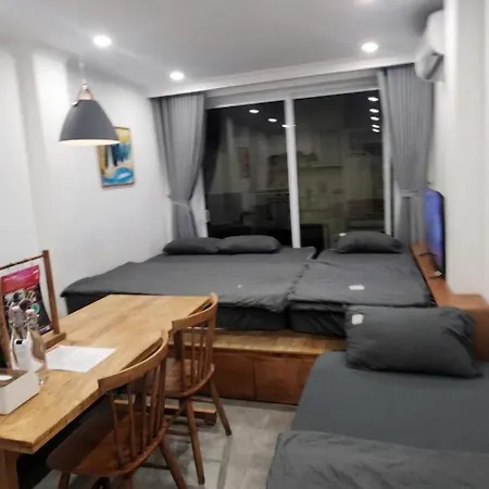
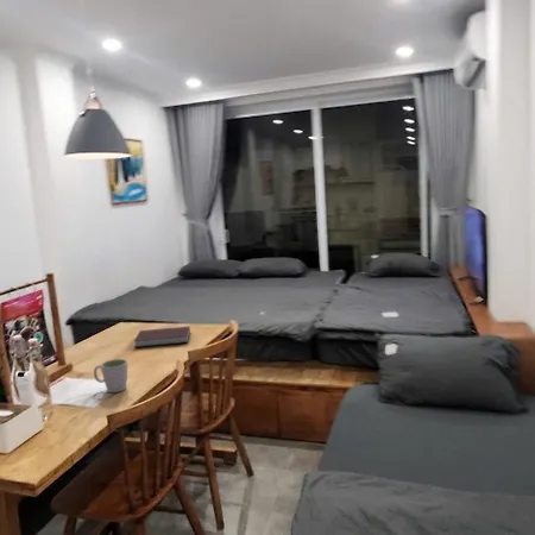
+ mug [93,358,128,394]
+ notebook [133,326,191,348]
